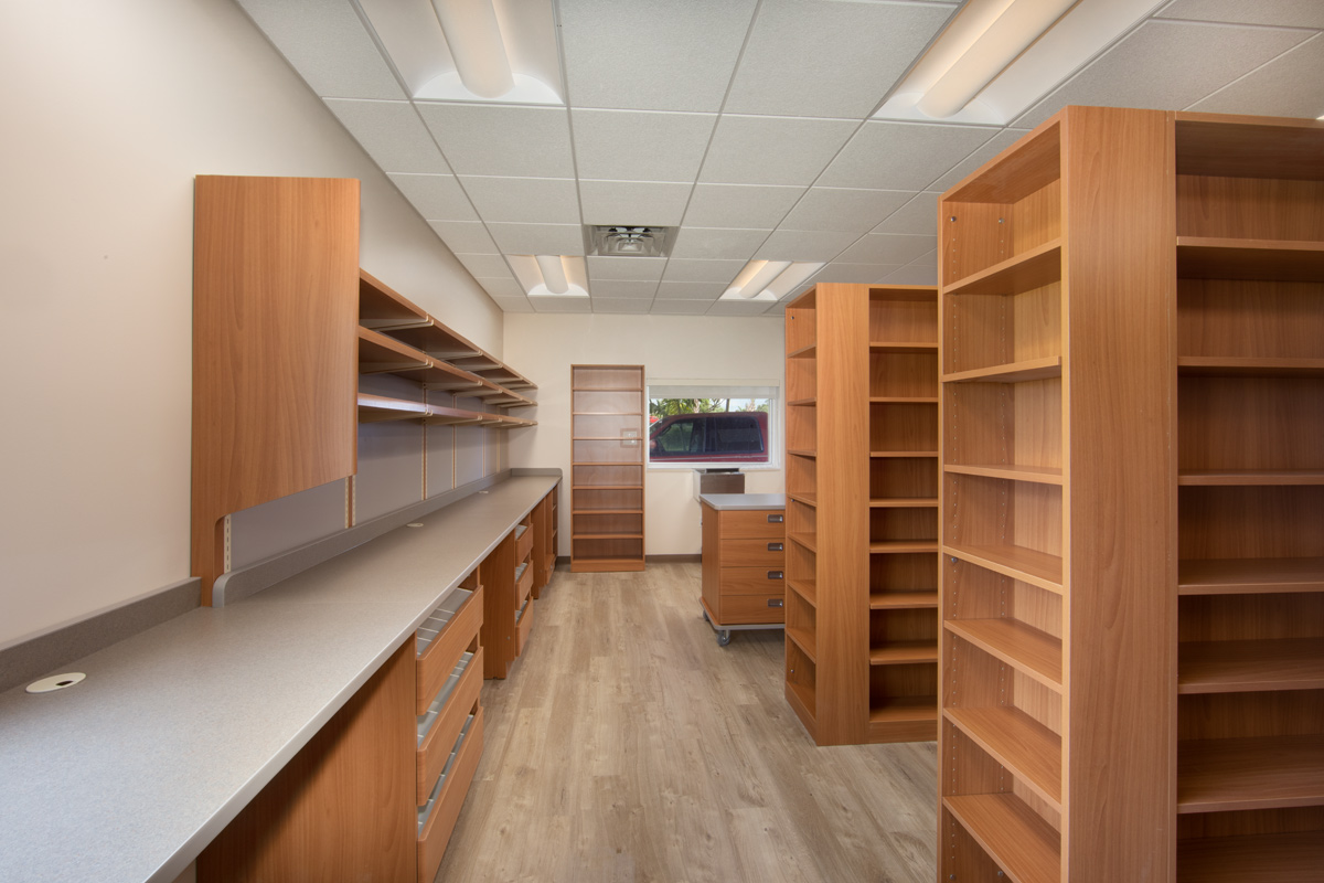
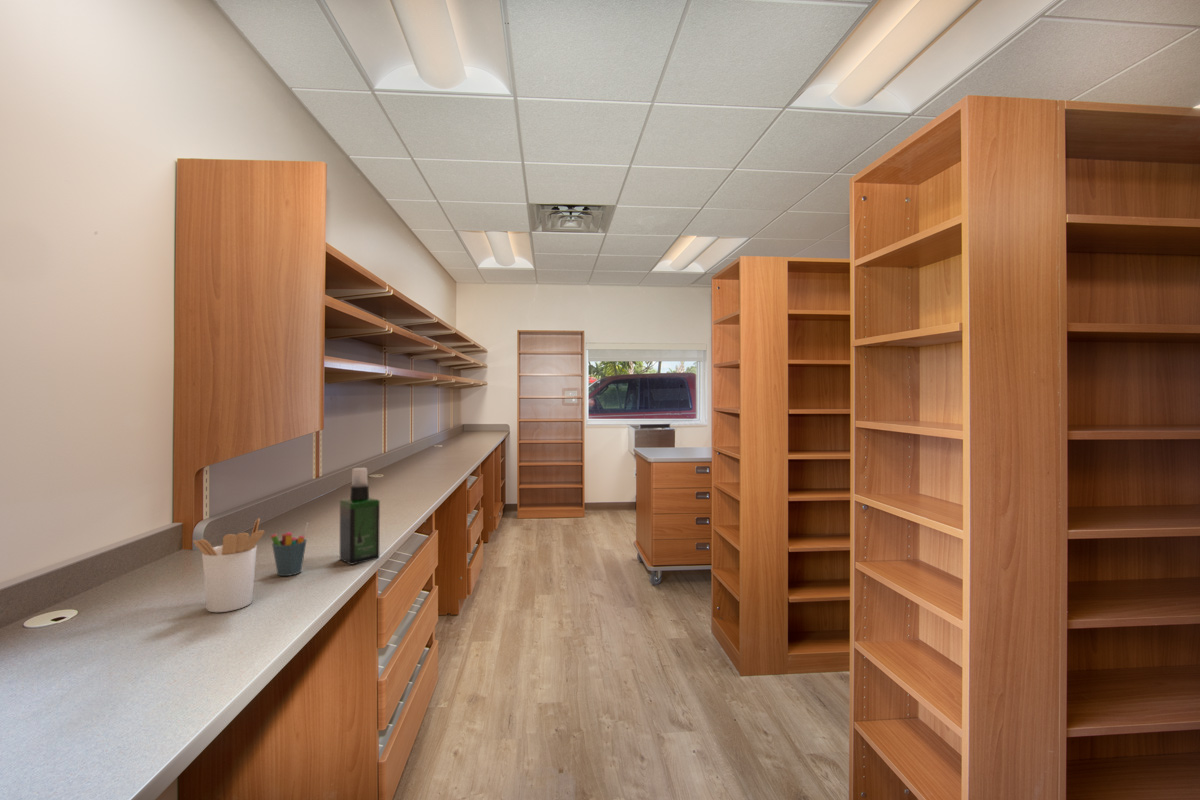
+ pen holder [270,522,309,577]
+ utensil holder [192,517,266,613]
+ spray bottle [339,467,381,565]
